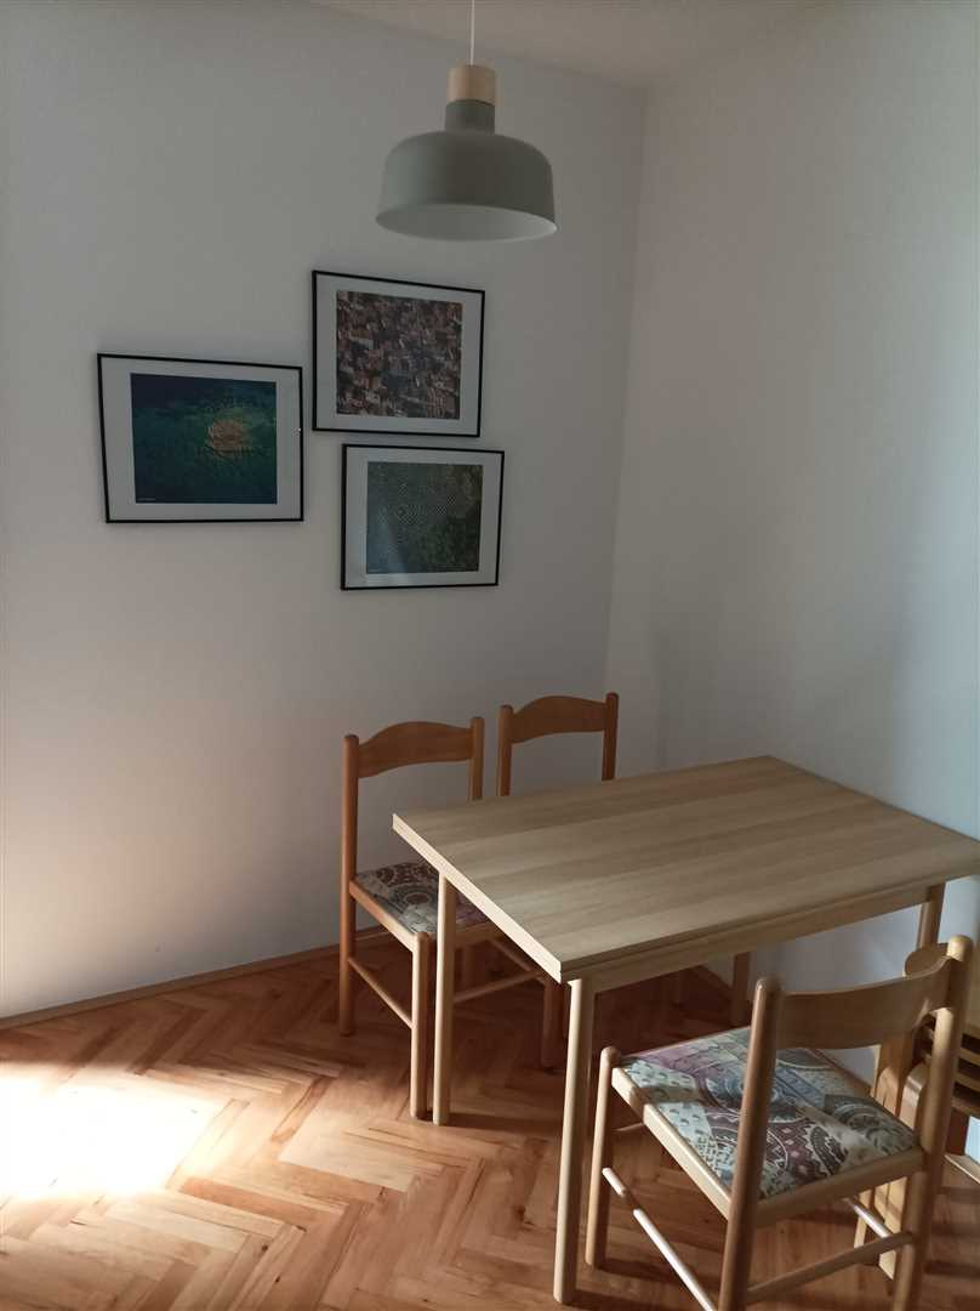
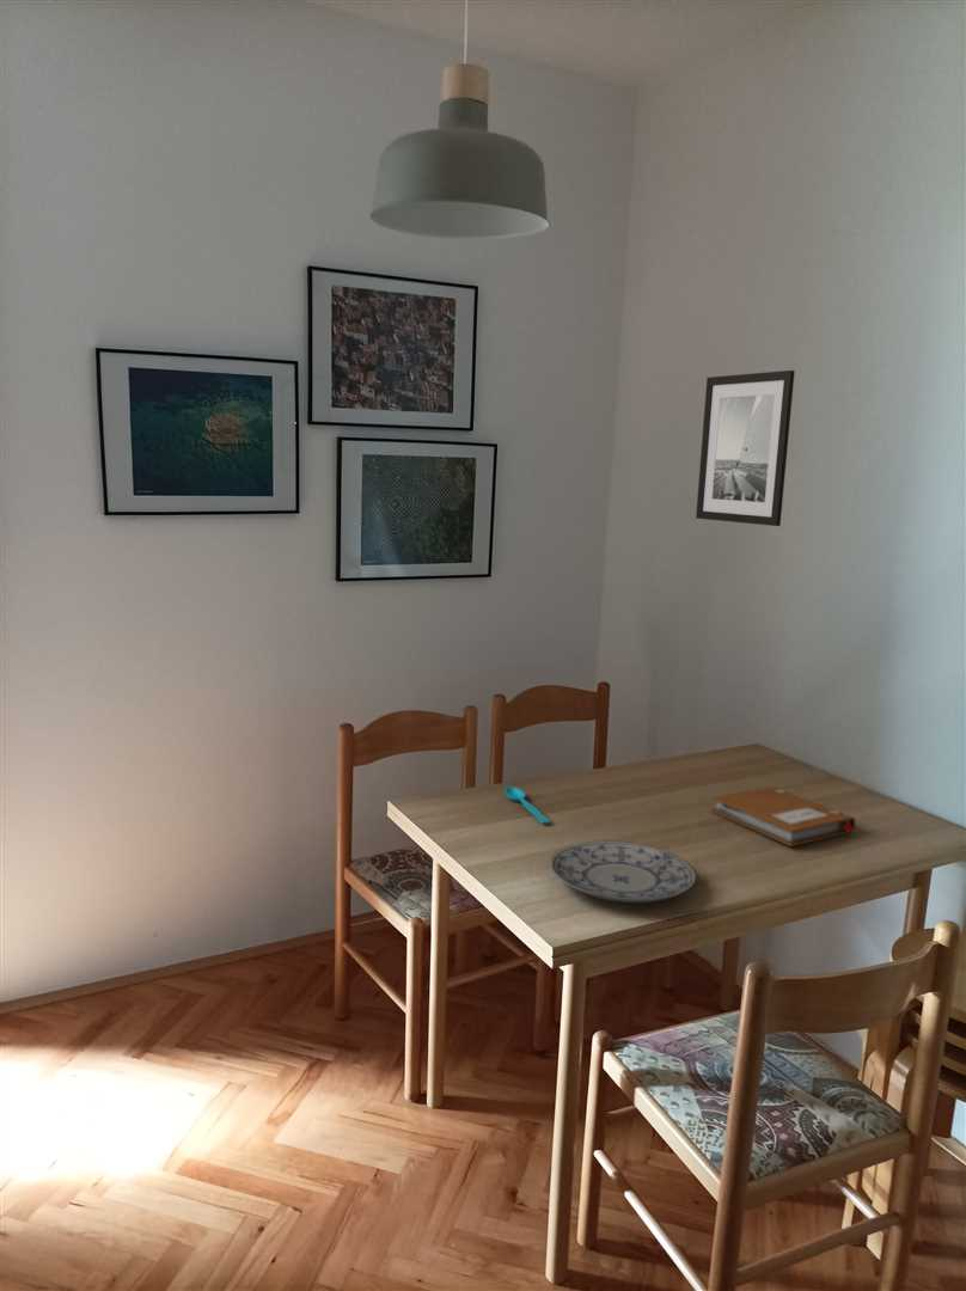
+ wall art [695,369,796,527]
+ spoon [503,785,551,825]
+ notebook [710,785,856,848]
+ plate [549,839,697,904]
